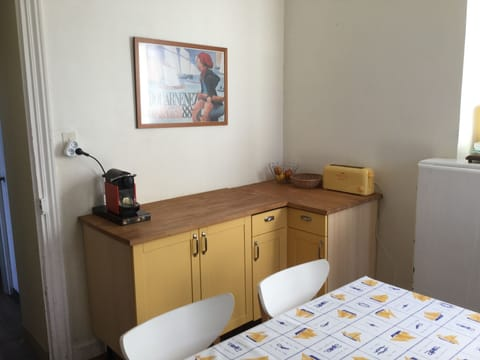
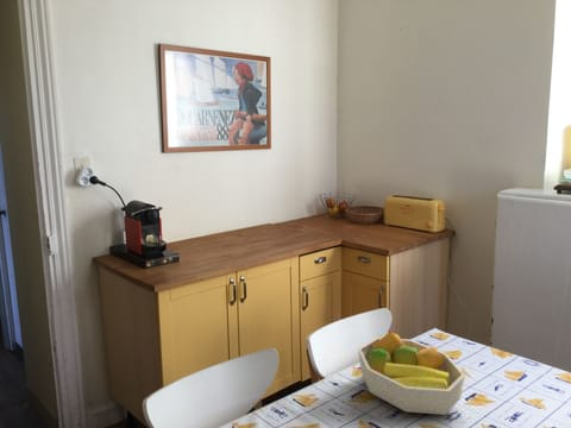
+ fruit bowl [357,332,466,416]
